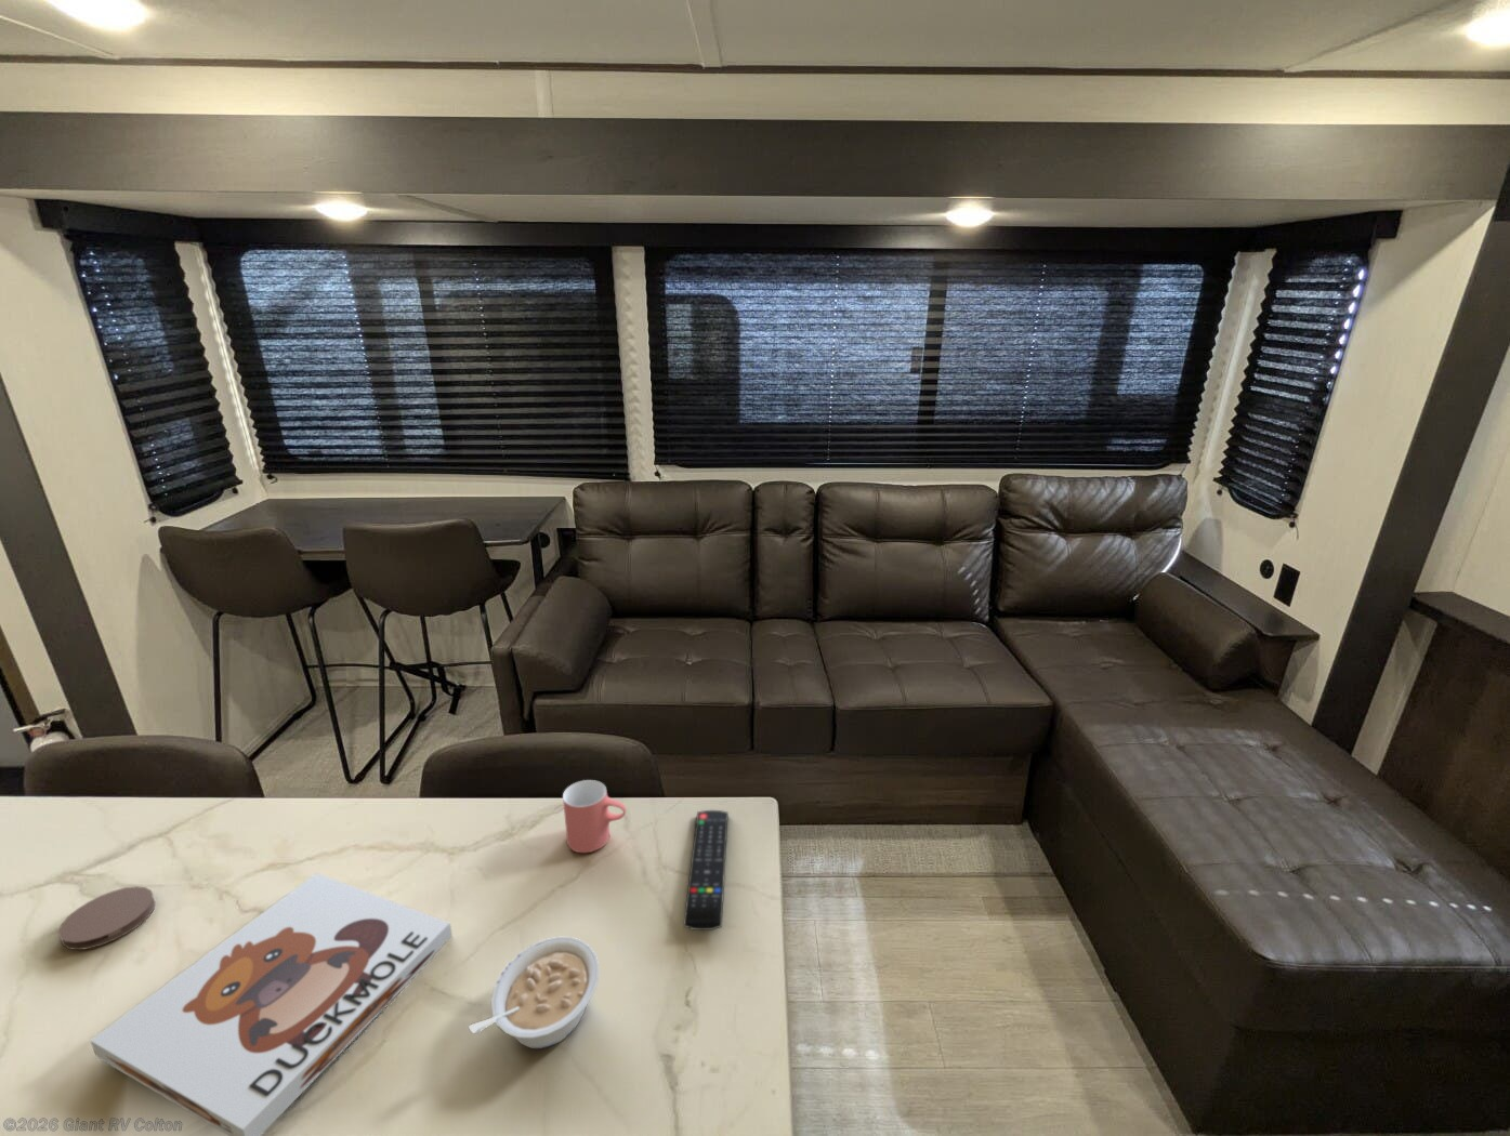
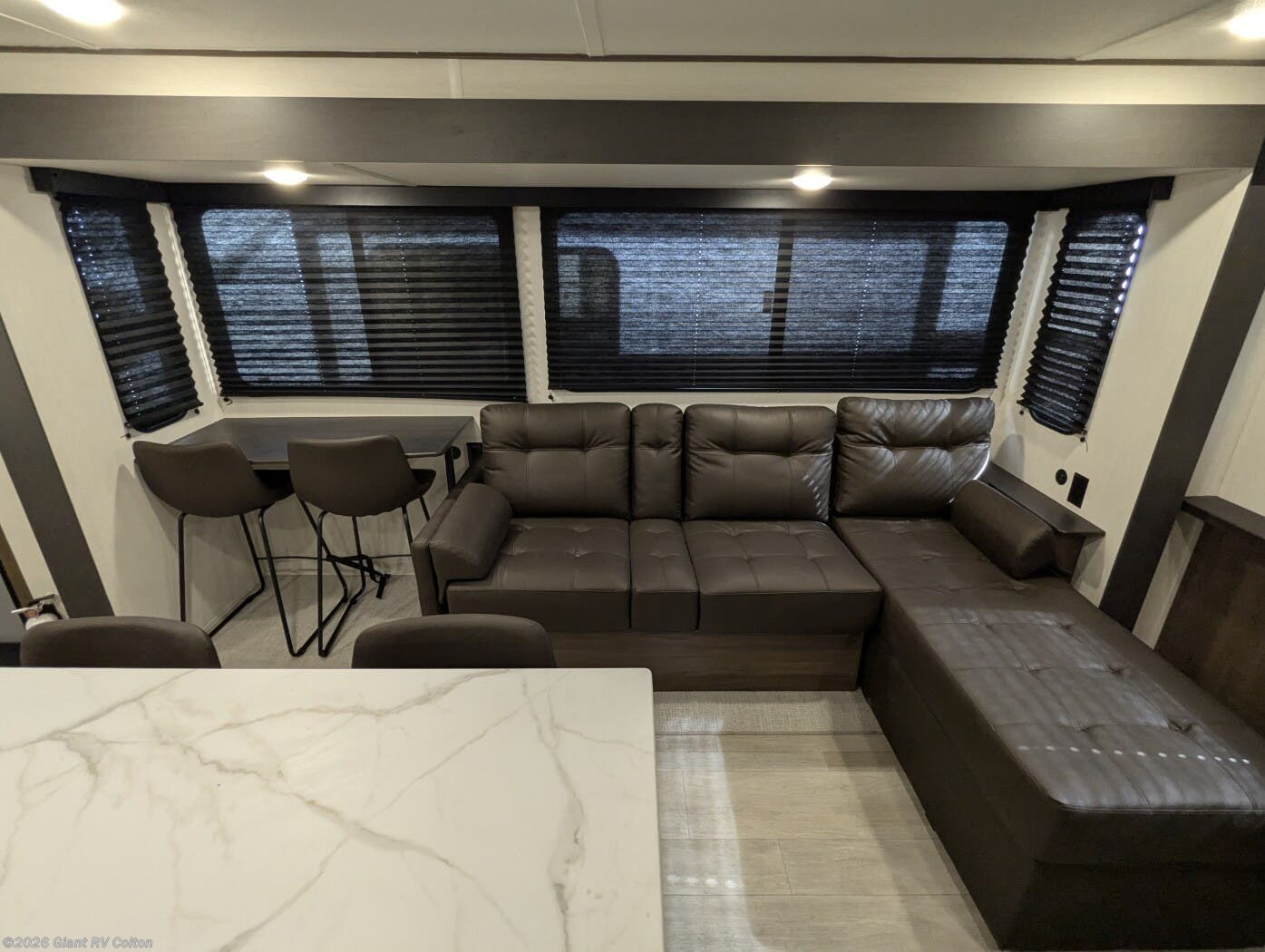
- board game [88,872,454,1136]
- legume [468,936,599,1049]
- remote control [683,809,729,932]
- cup [562,779,627,853]
- coaster [57,885,156,951]
